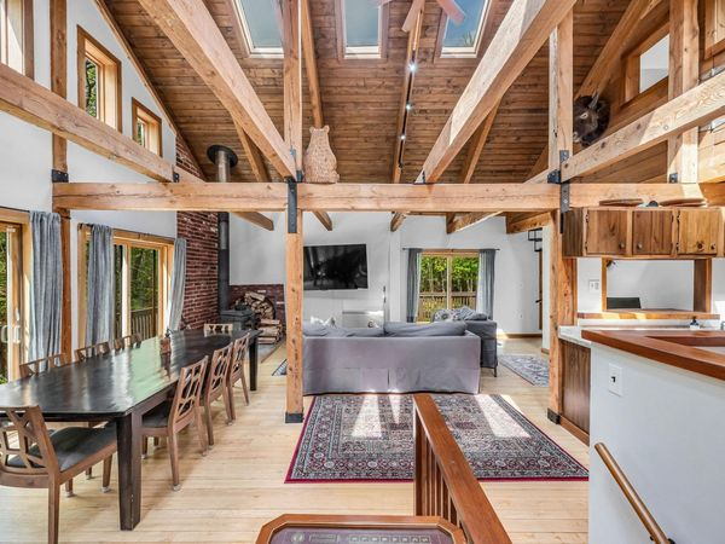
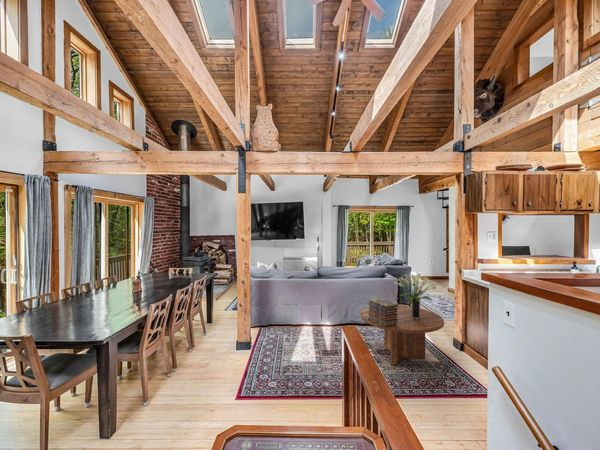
+ coffee table [360,304,445,366]
+ potted plant [393,273,439,319]
+ book stack [367,297,399,327]
